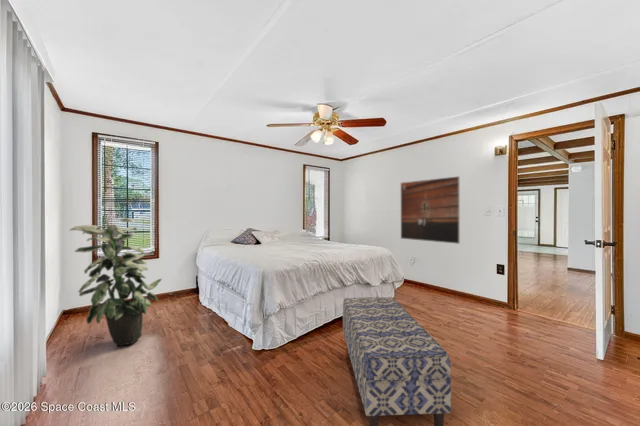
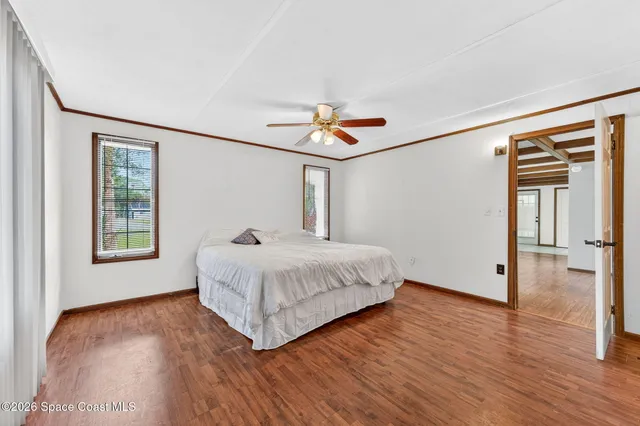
- bench [342,296,452,426]
- indoor plant [68,217,163,347]
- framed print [400,175,461,245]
